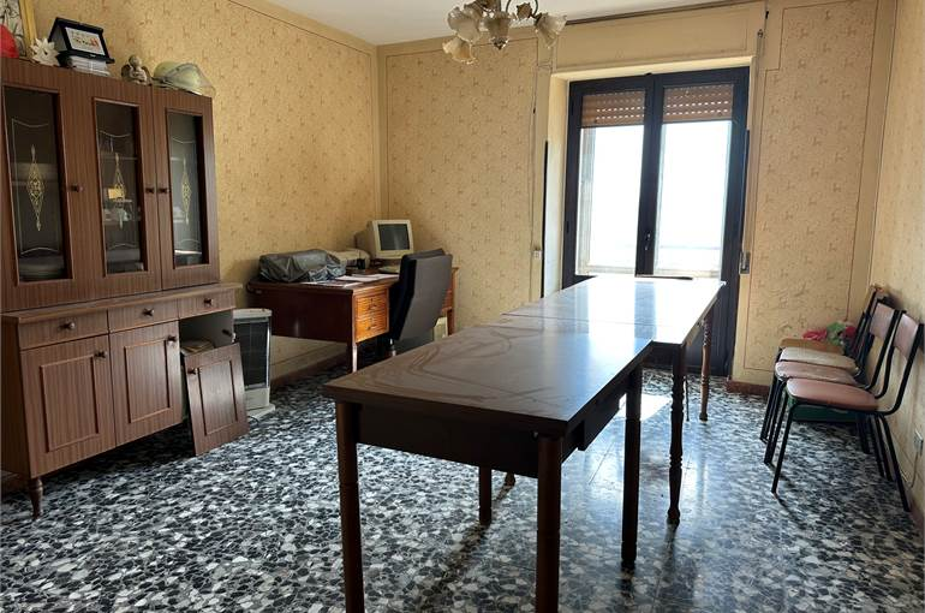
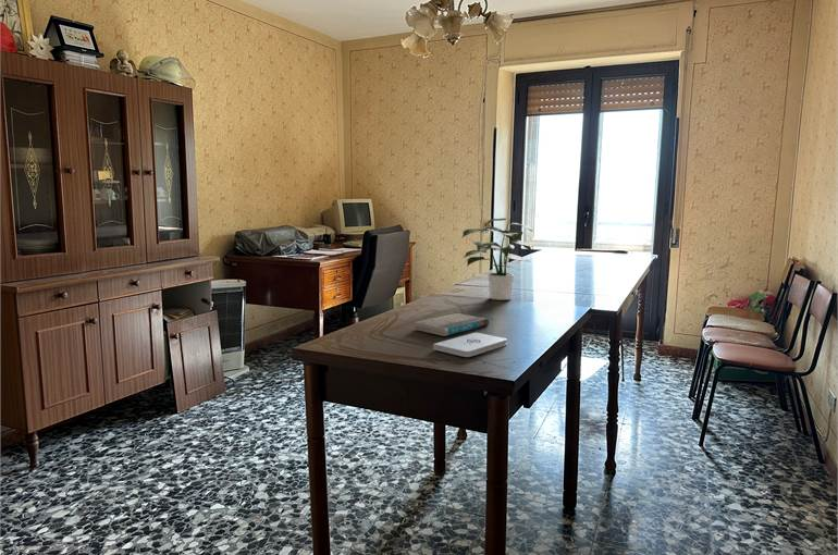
+ notepad [432,332,508,358]
+ book [414,312,490,337]
+ potted plant [461,217,534,301]
